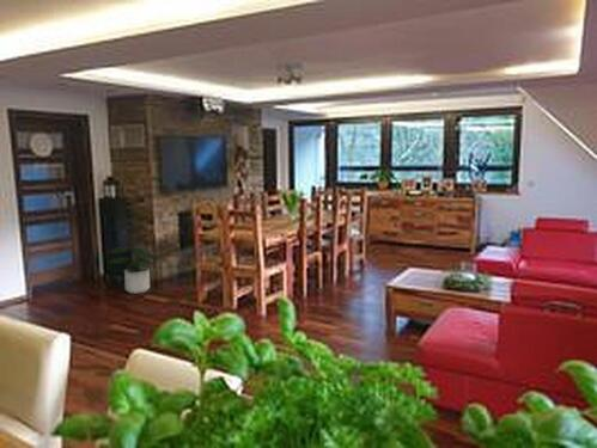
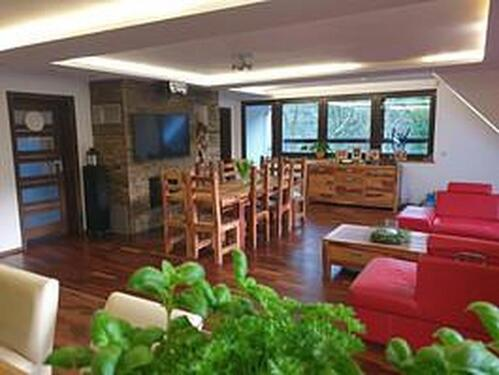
- potted plant [105,245,166,295]
